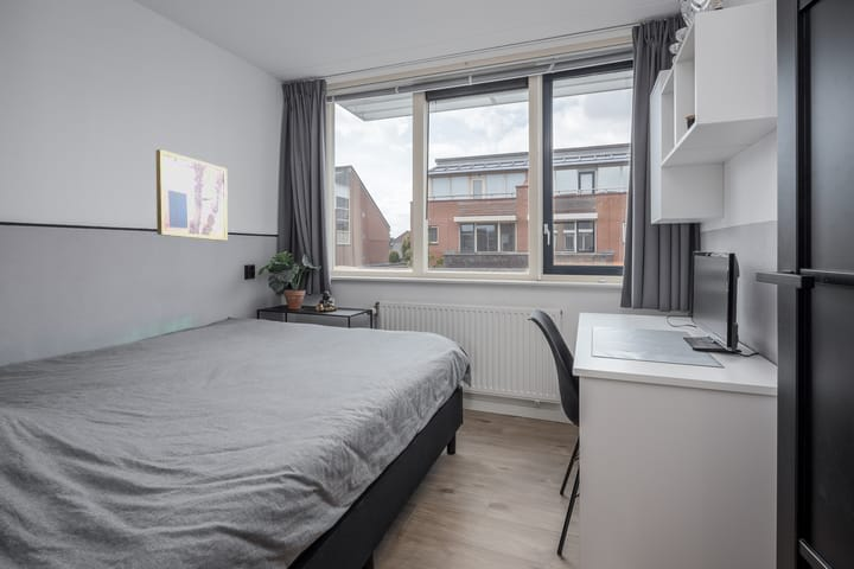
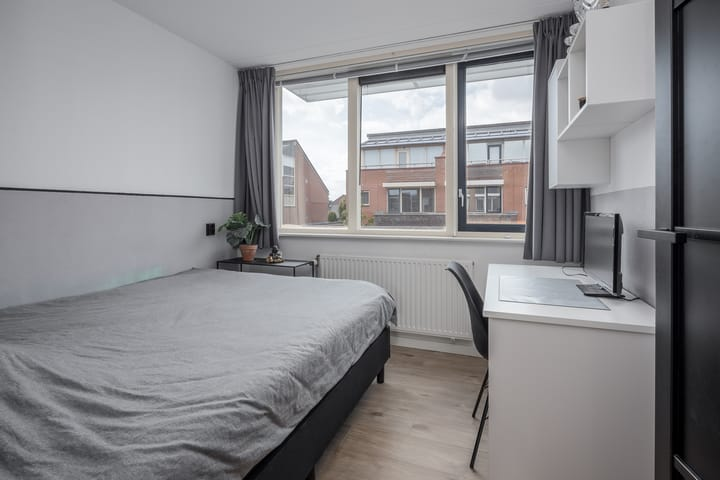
- wall art [155,148,229,242]
